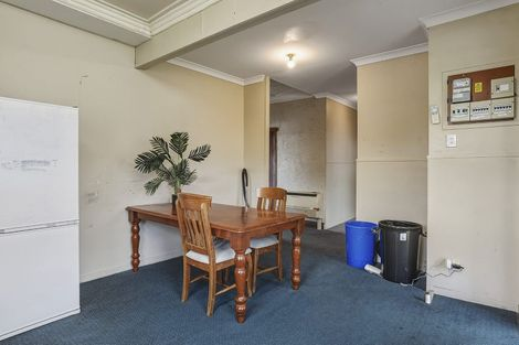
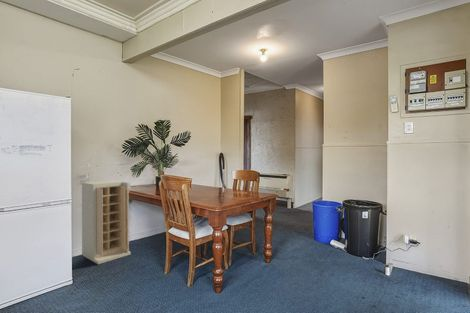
+ cabinet [81,179,132,265]
